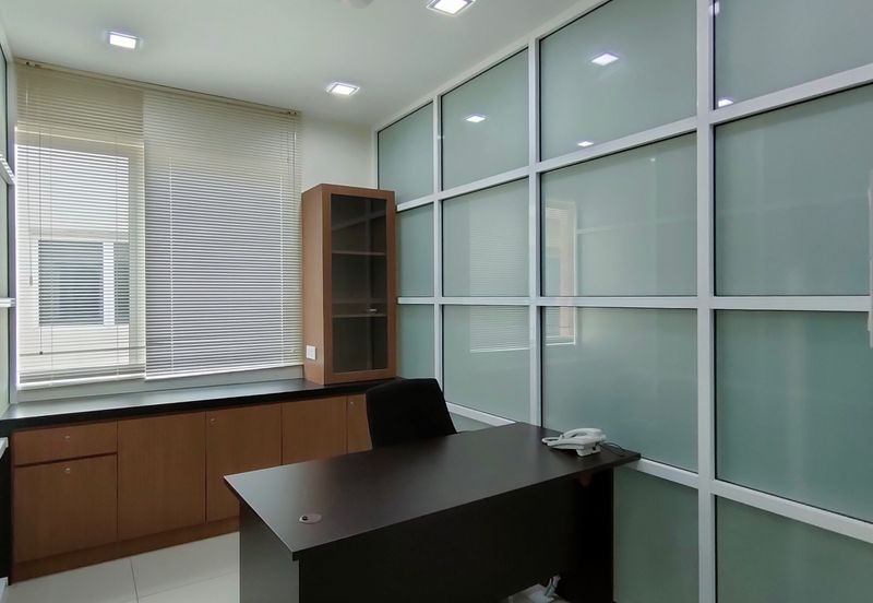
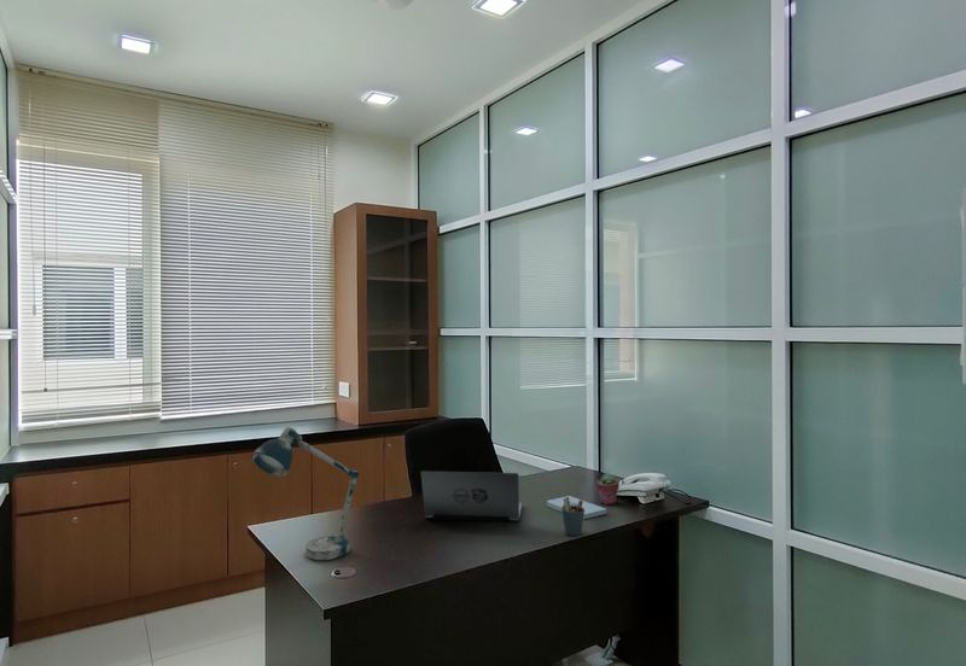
+ notepad [546,495,607,520]
+ desk lamp [250,426,360,561]
+ pen holder [560,496,584,537]
+ potted succulent [595,472,621,506]
+ laptop [420,469,523,522]
